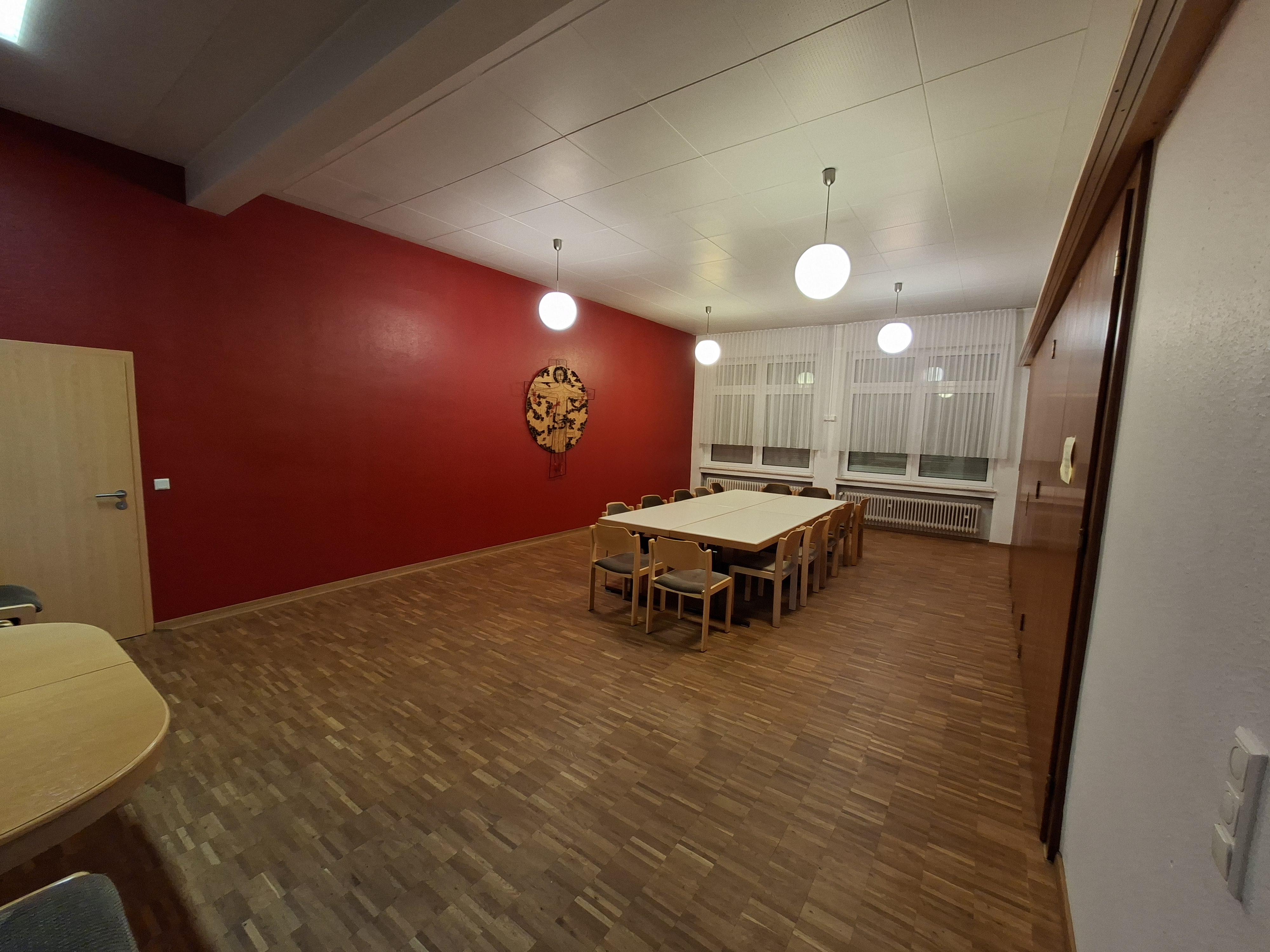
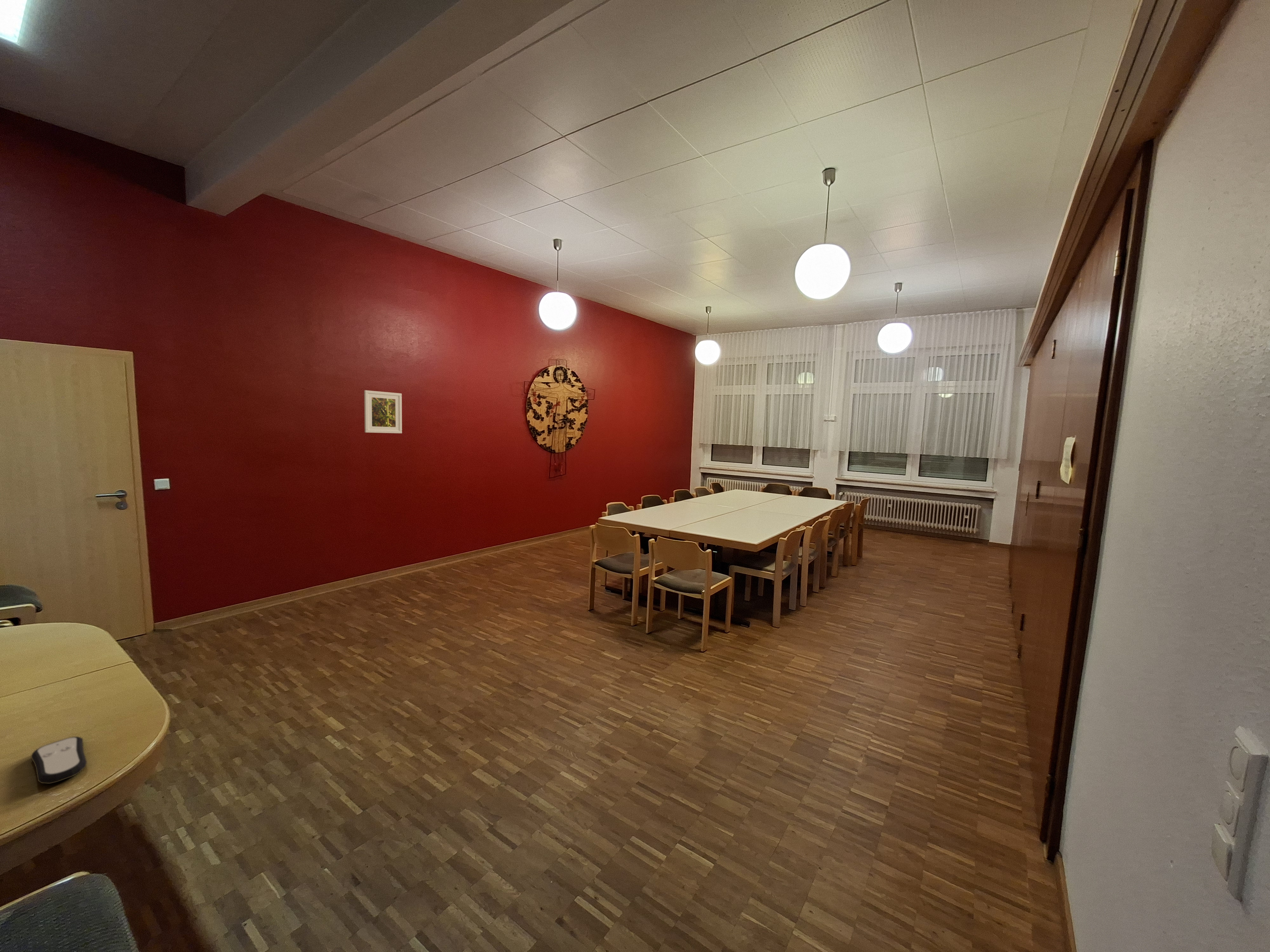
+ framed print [364,390,402,434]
+ remote control [31,736,87,784]
